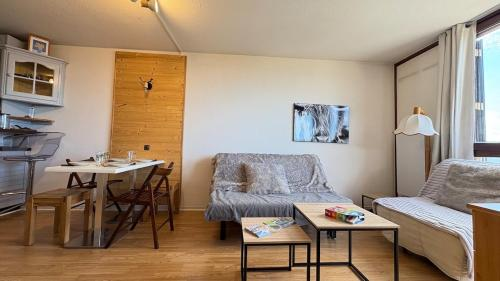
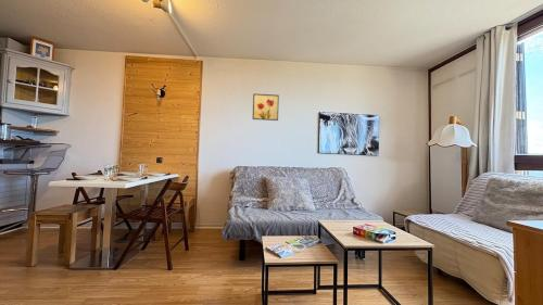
+ wall art [252,92,280,122]
